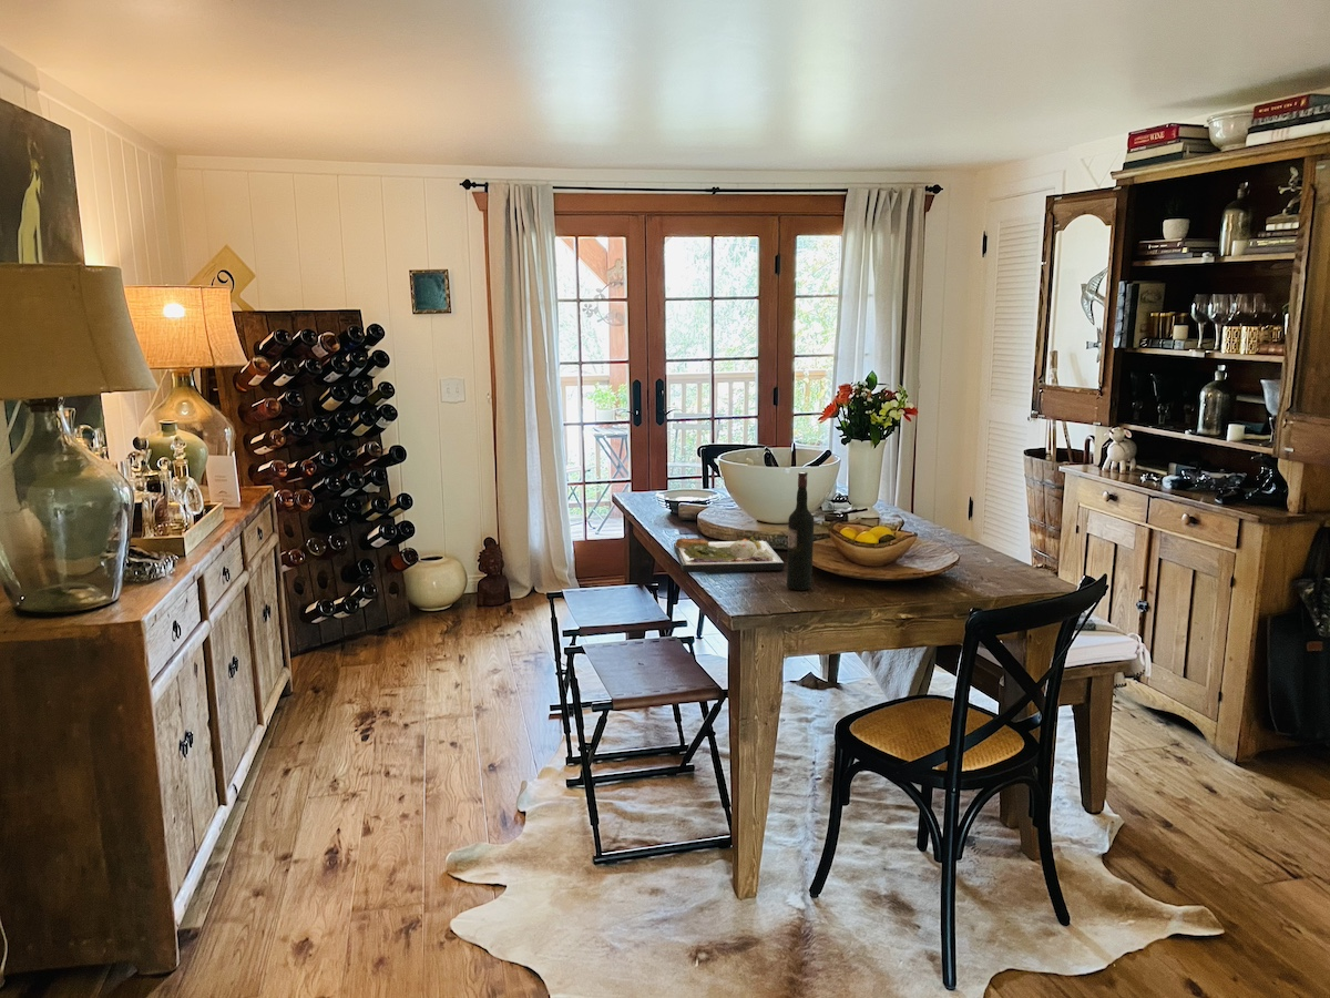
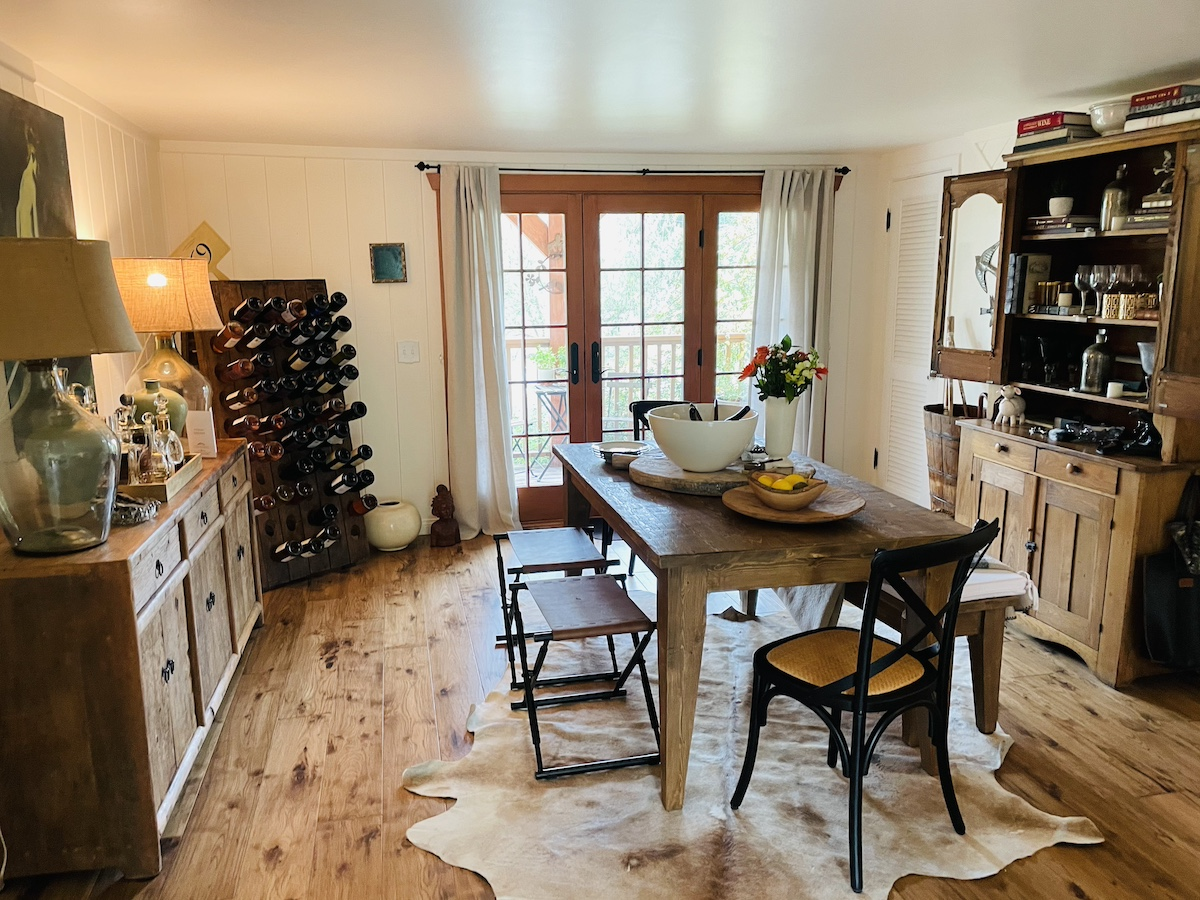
- wine bottle [786,471,815,591]
- dinner plate [673,536,786,573]
